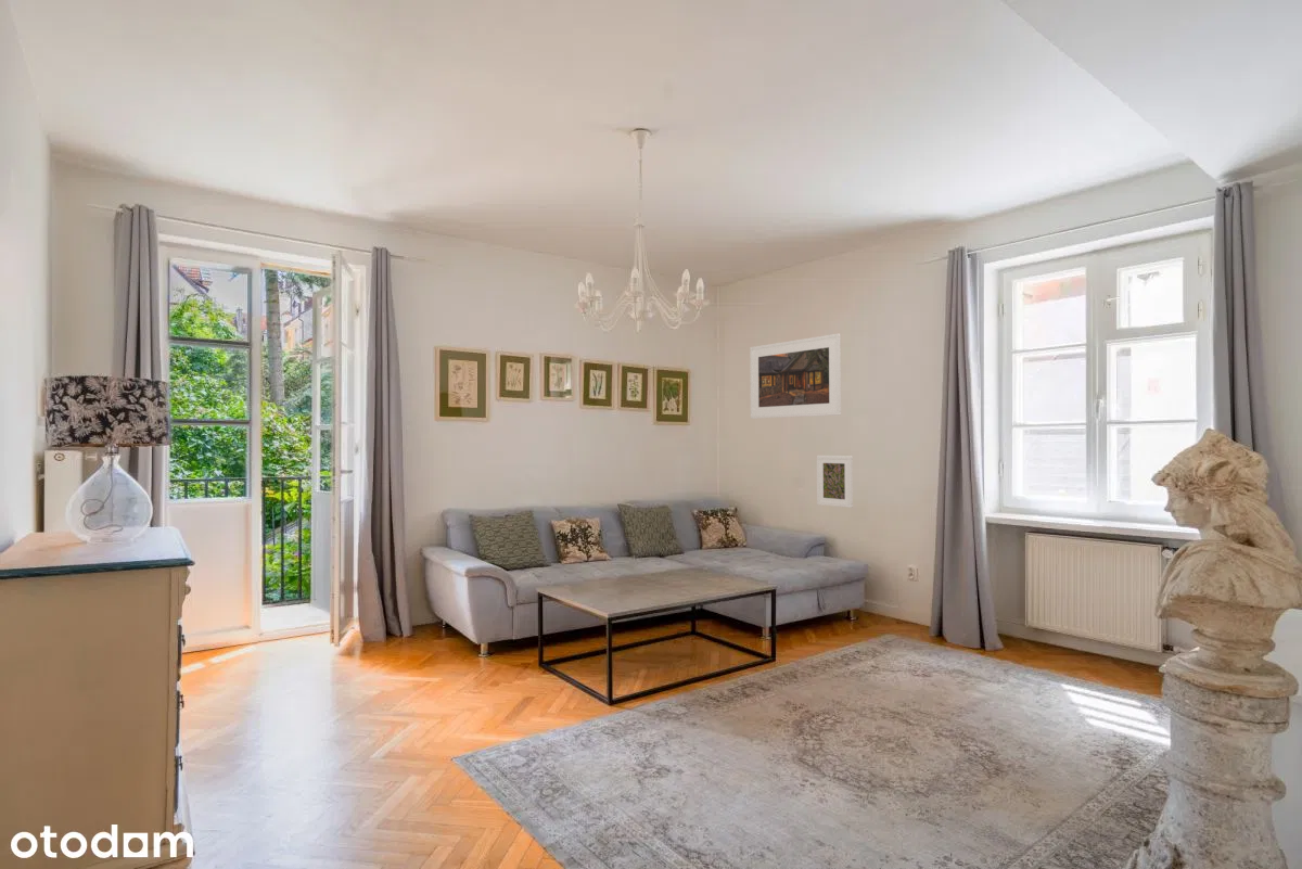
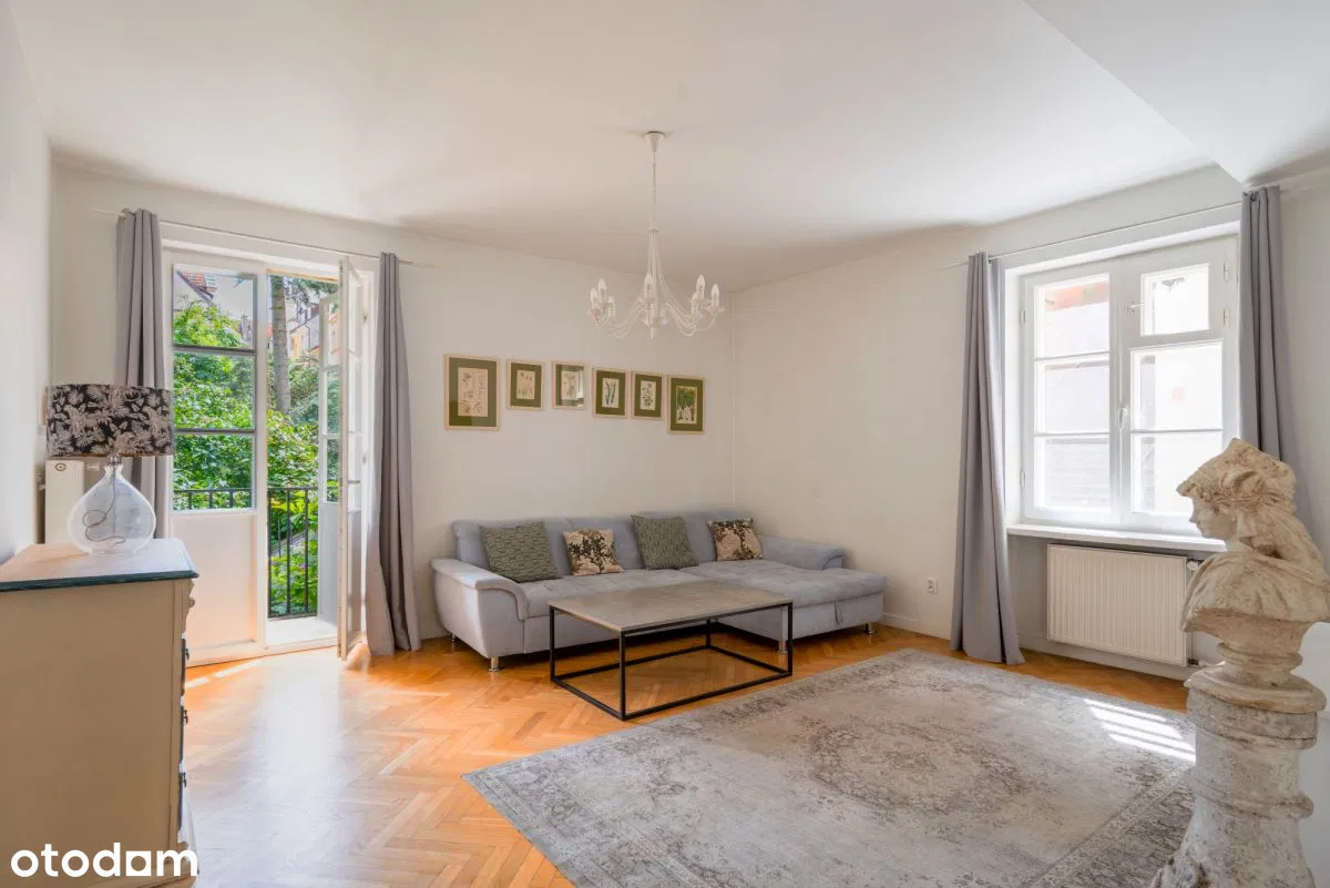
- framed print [816,455,854,509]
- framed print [749,333,842,420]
